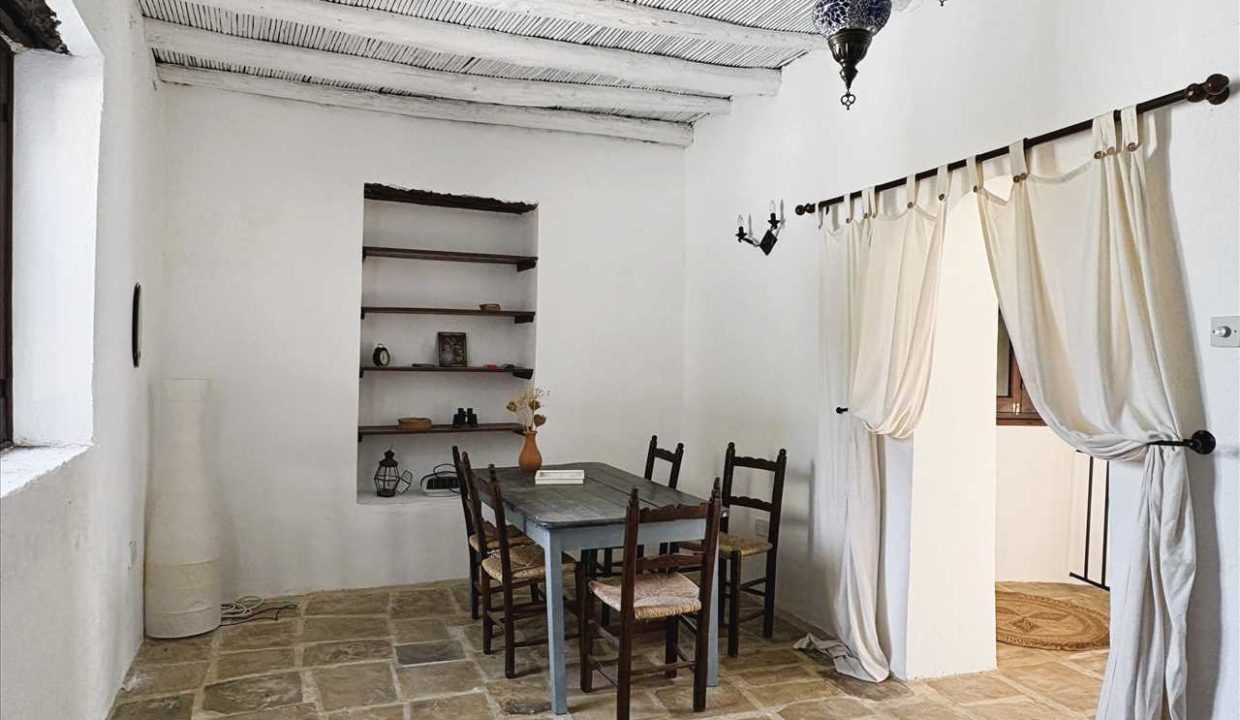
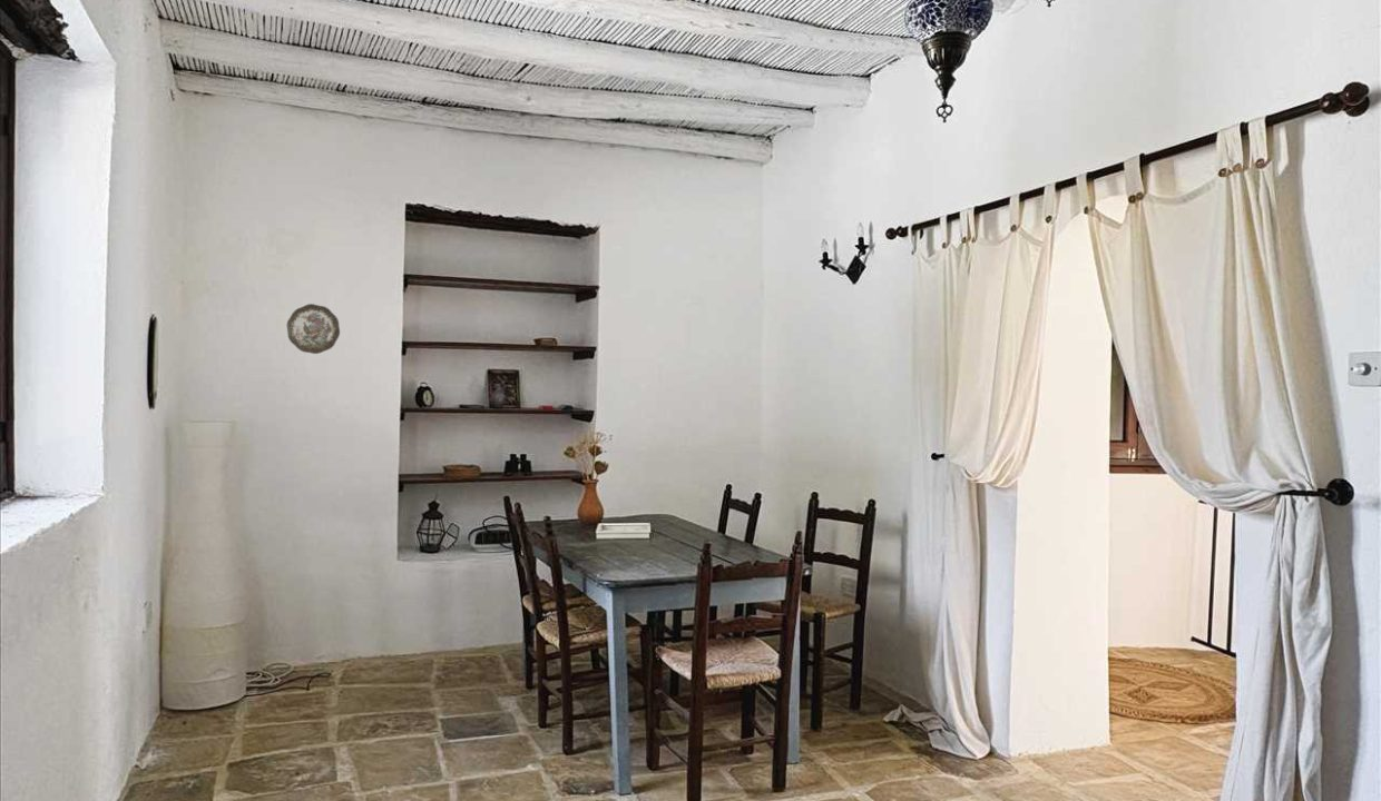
+ decorative plate [286,303,341,355]
